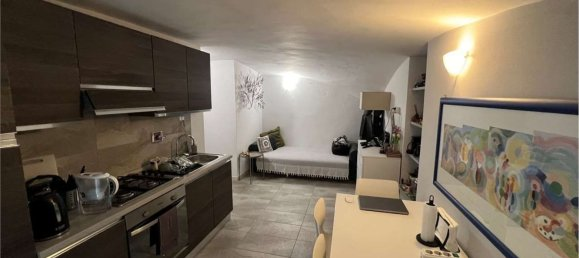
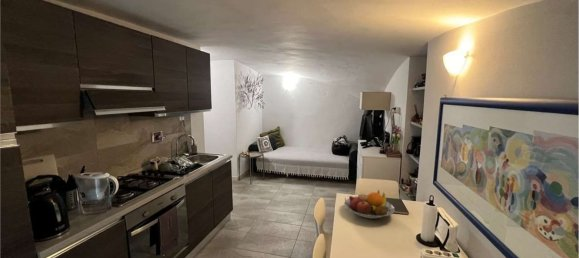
+ fruit bowl [343,189,396,220]
